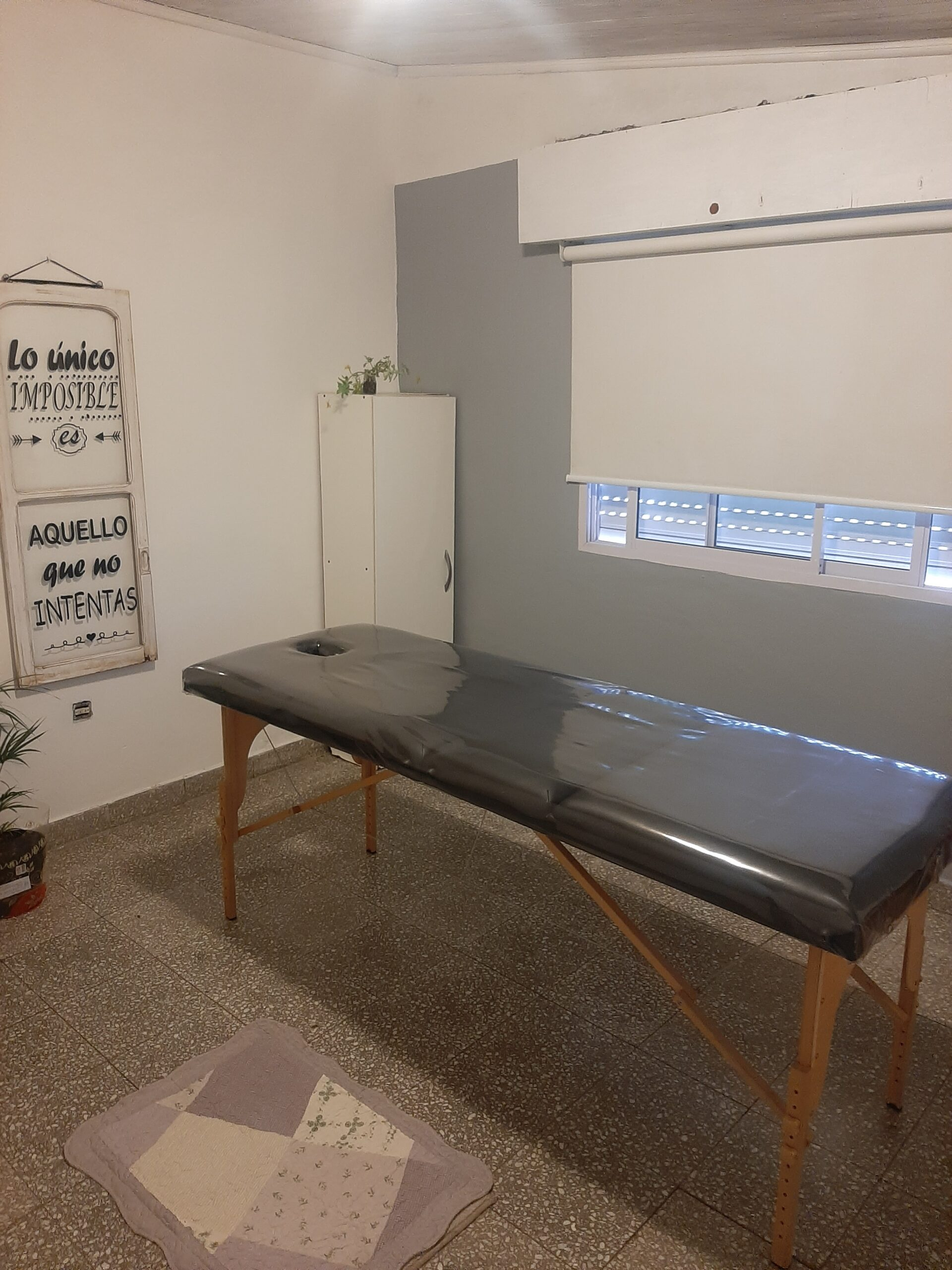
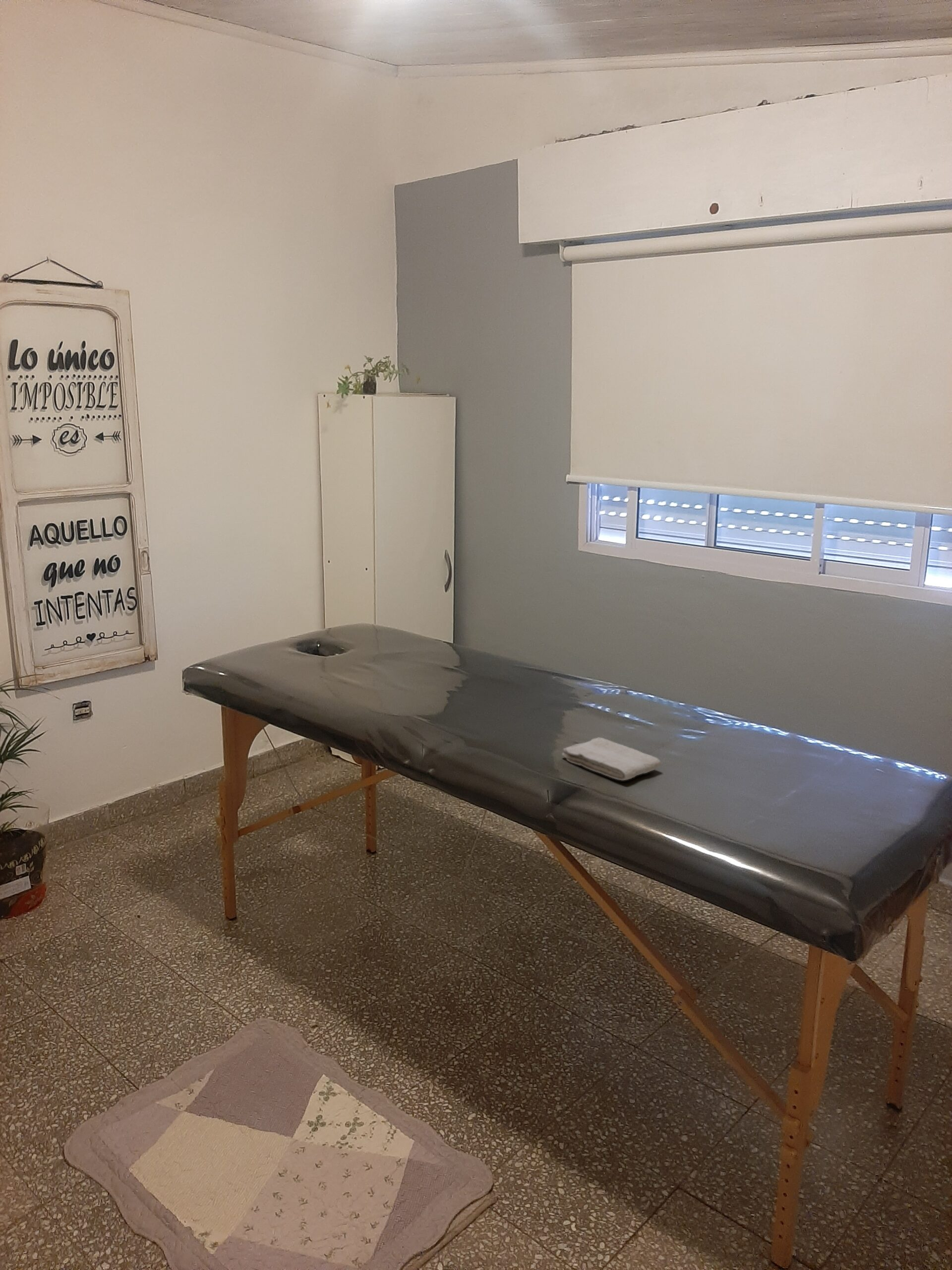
+ washcloth [561,737,661,781]
